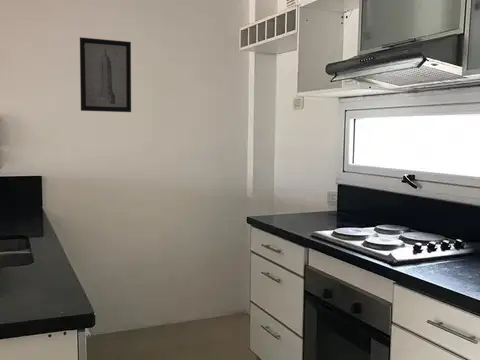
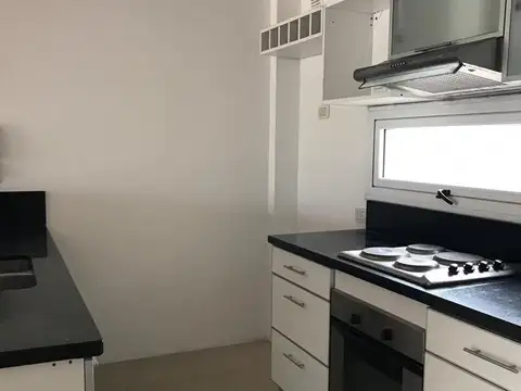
- wall art [79,36,132,113]
